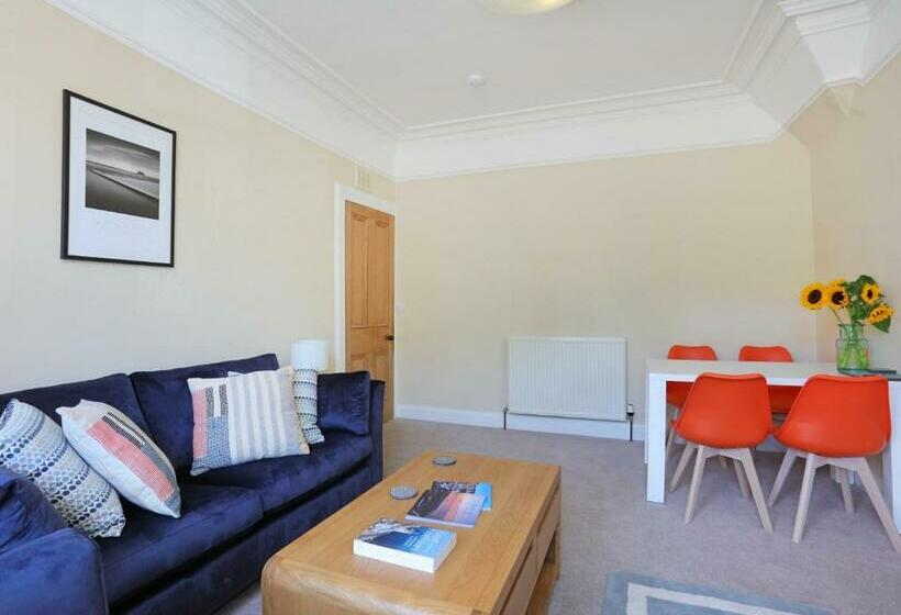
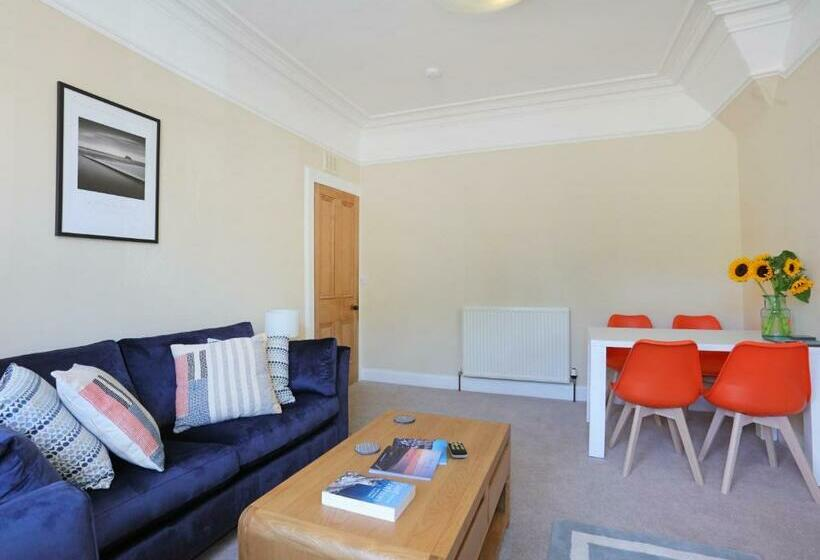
+ remote control [447,441,469,459]
